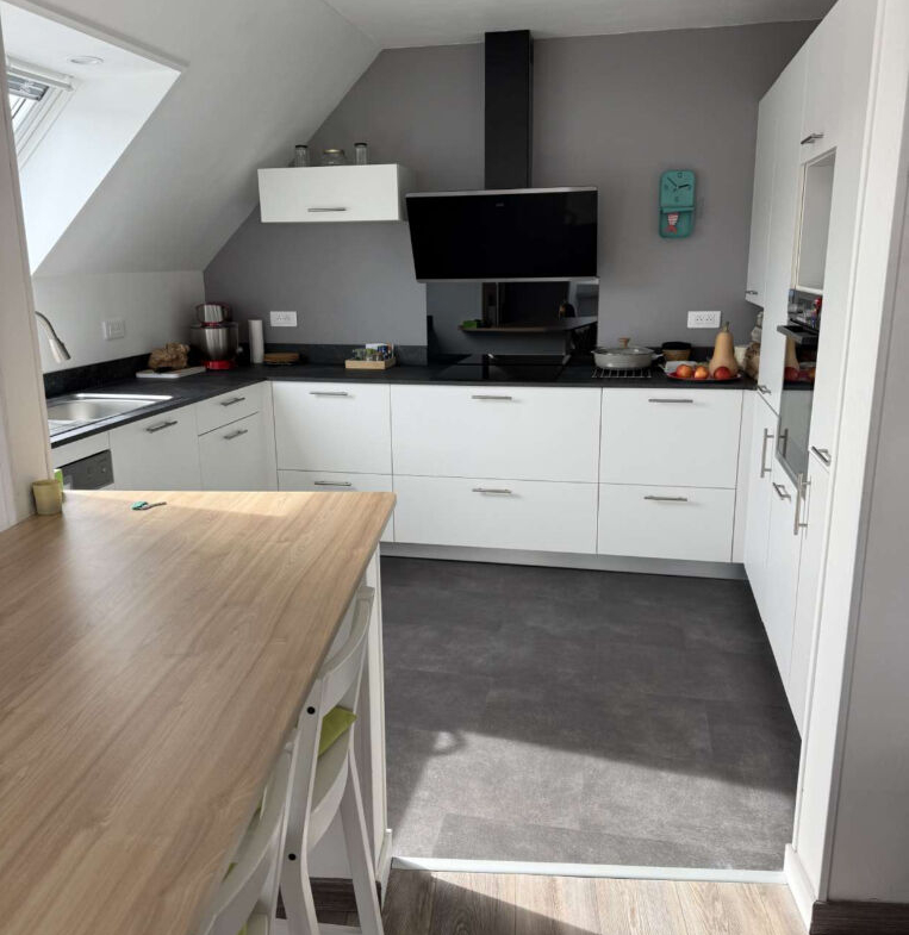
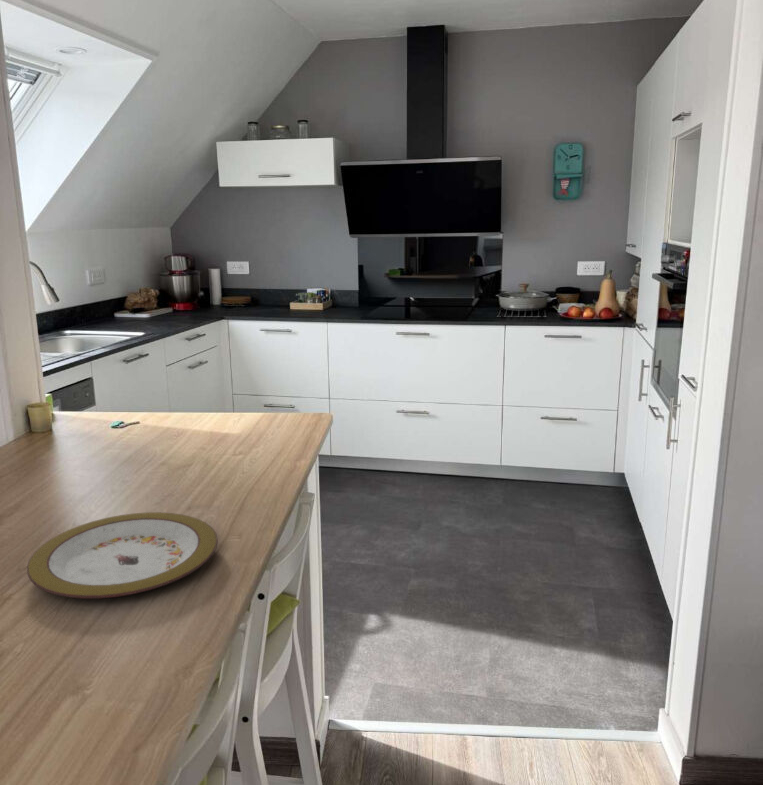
+ plate [26,511,219,599]
